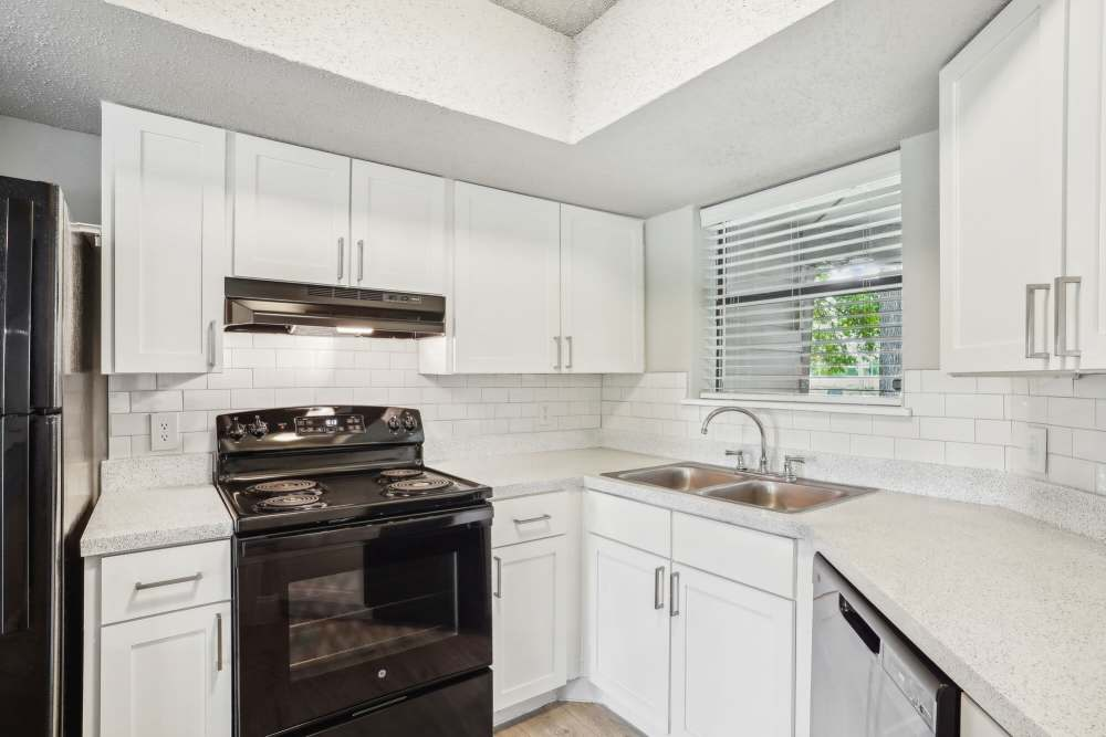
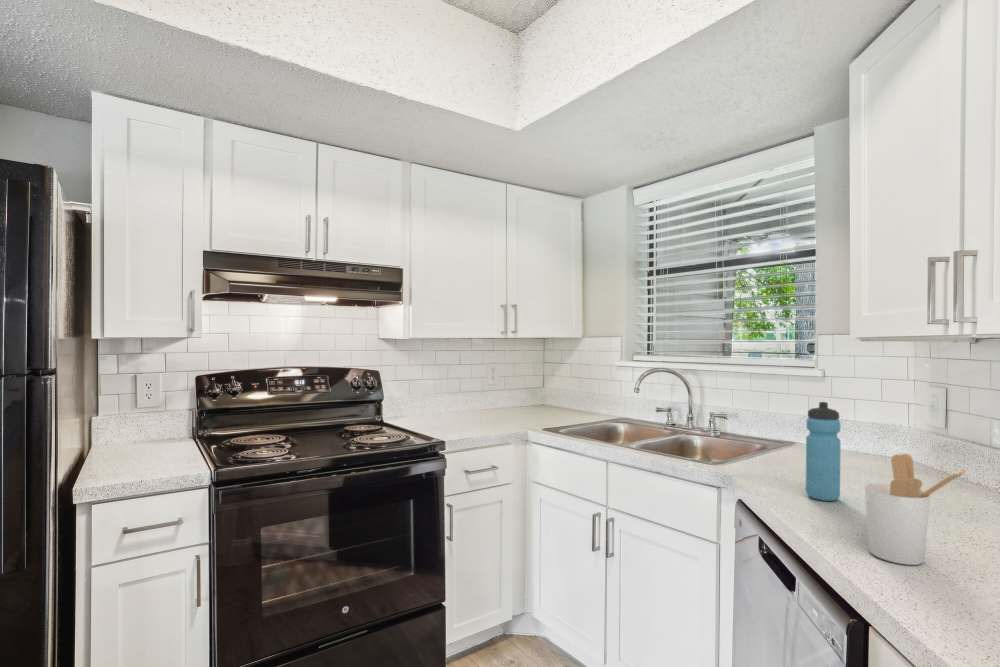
+ water bottle [805,401,842,502]
+ utensil holder [864,453,968,566]
